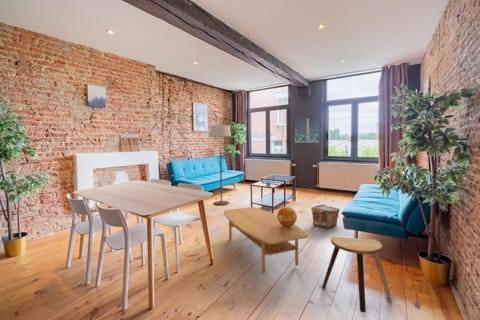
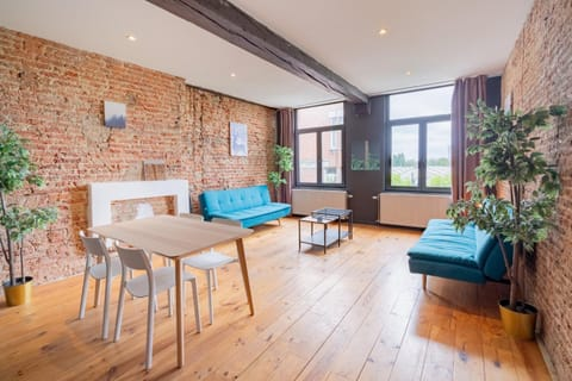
- pouch [310,203,340,229]
- coffee table [223,206,310,275]
- decorative sphere [276,206,298,227]
- floor lamp [209,120,232,206]
- stool [321,236,392,313]
